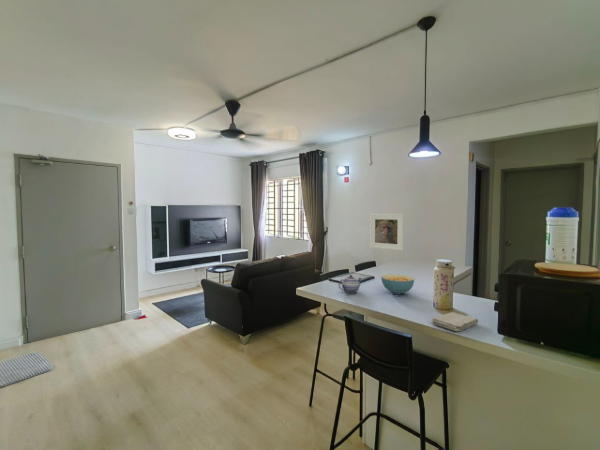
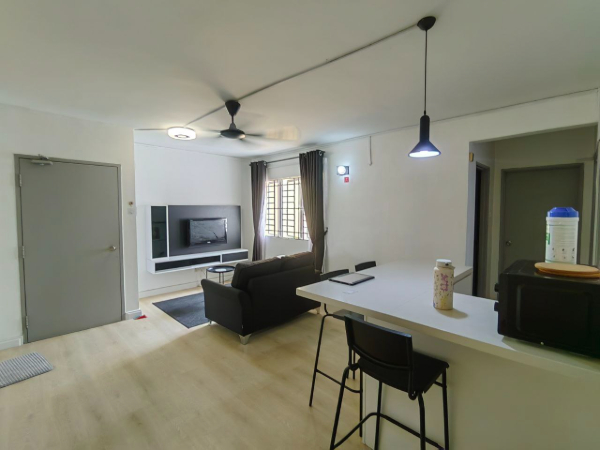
- washcloth [431,311,479,332]
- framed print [369,213,405,251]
- cereal bowl [380,273,415,295]
- teapot [338,274,363,294]
